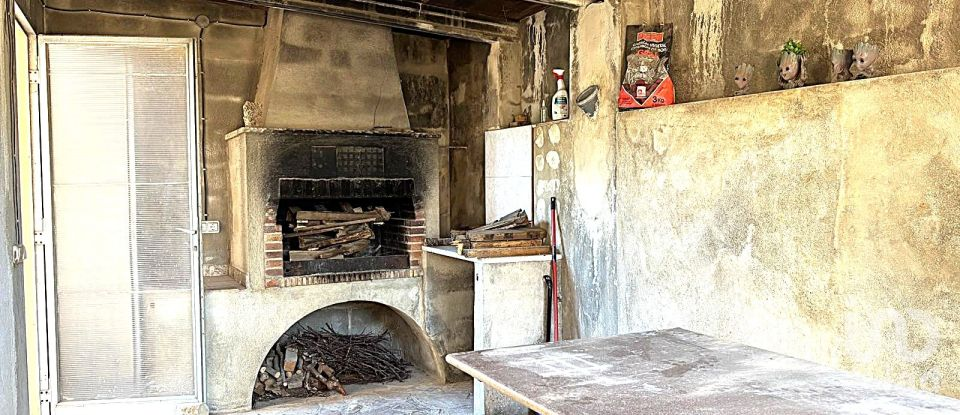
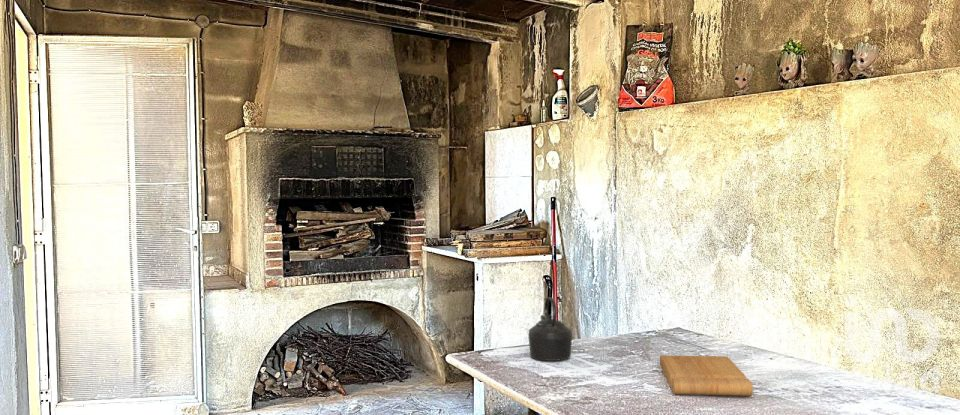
+ cutting board [659,355,754,397]
+ kettle [527,296,573,362]
